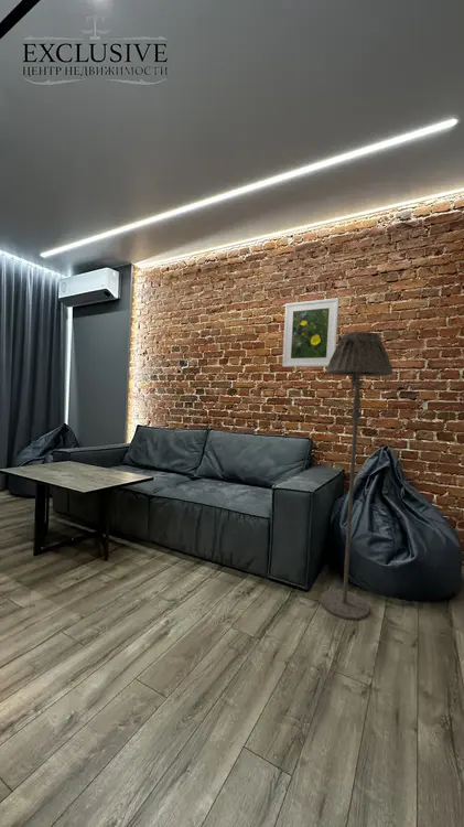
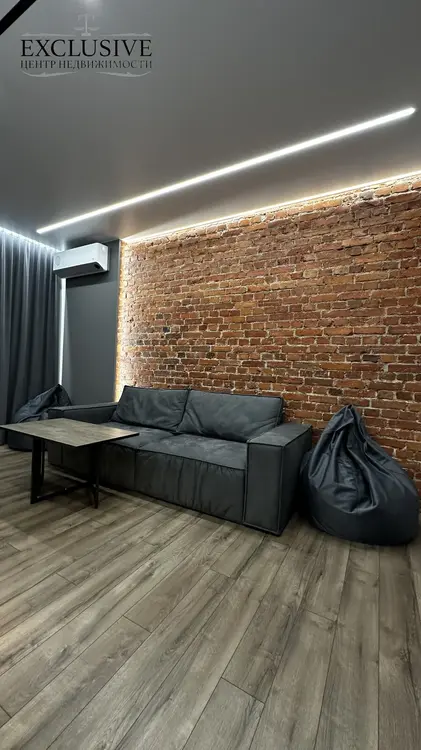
- floor lamp [320,331,393,621]
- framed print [281,297,341,368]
